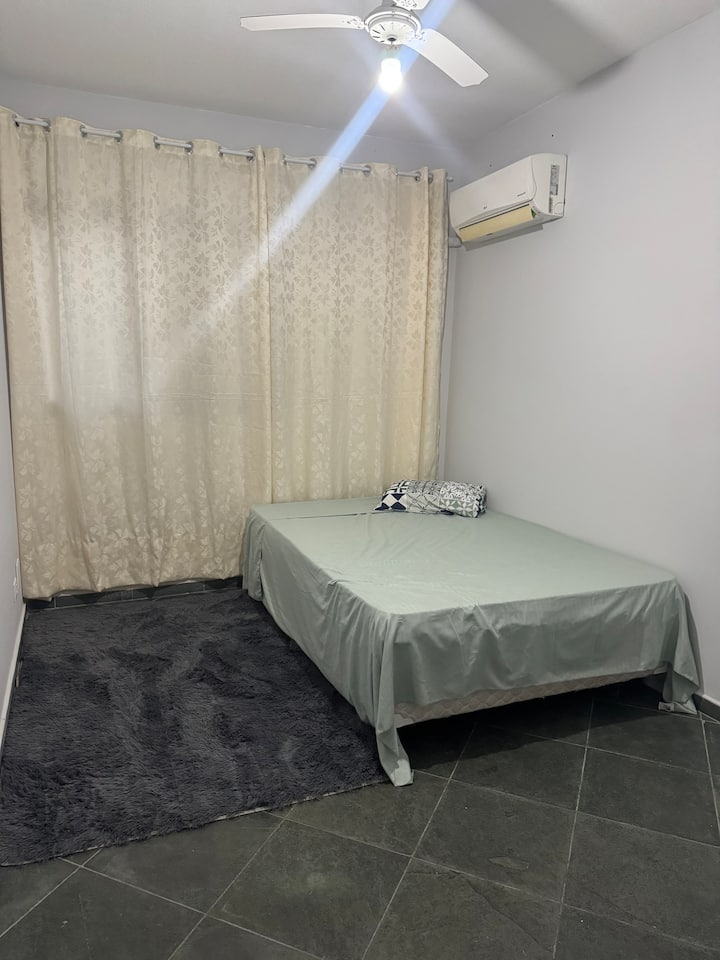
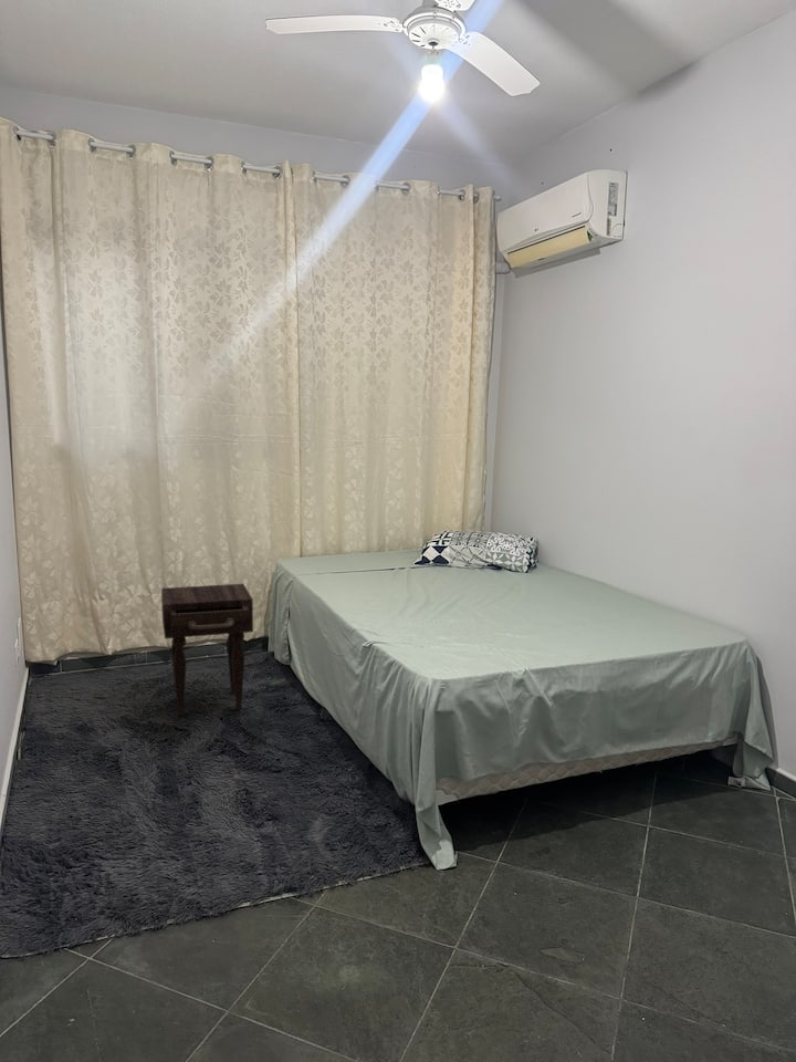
+ nightstand [160,583,254,717]
